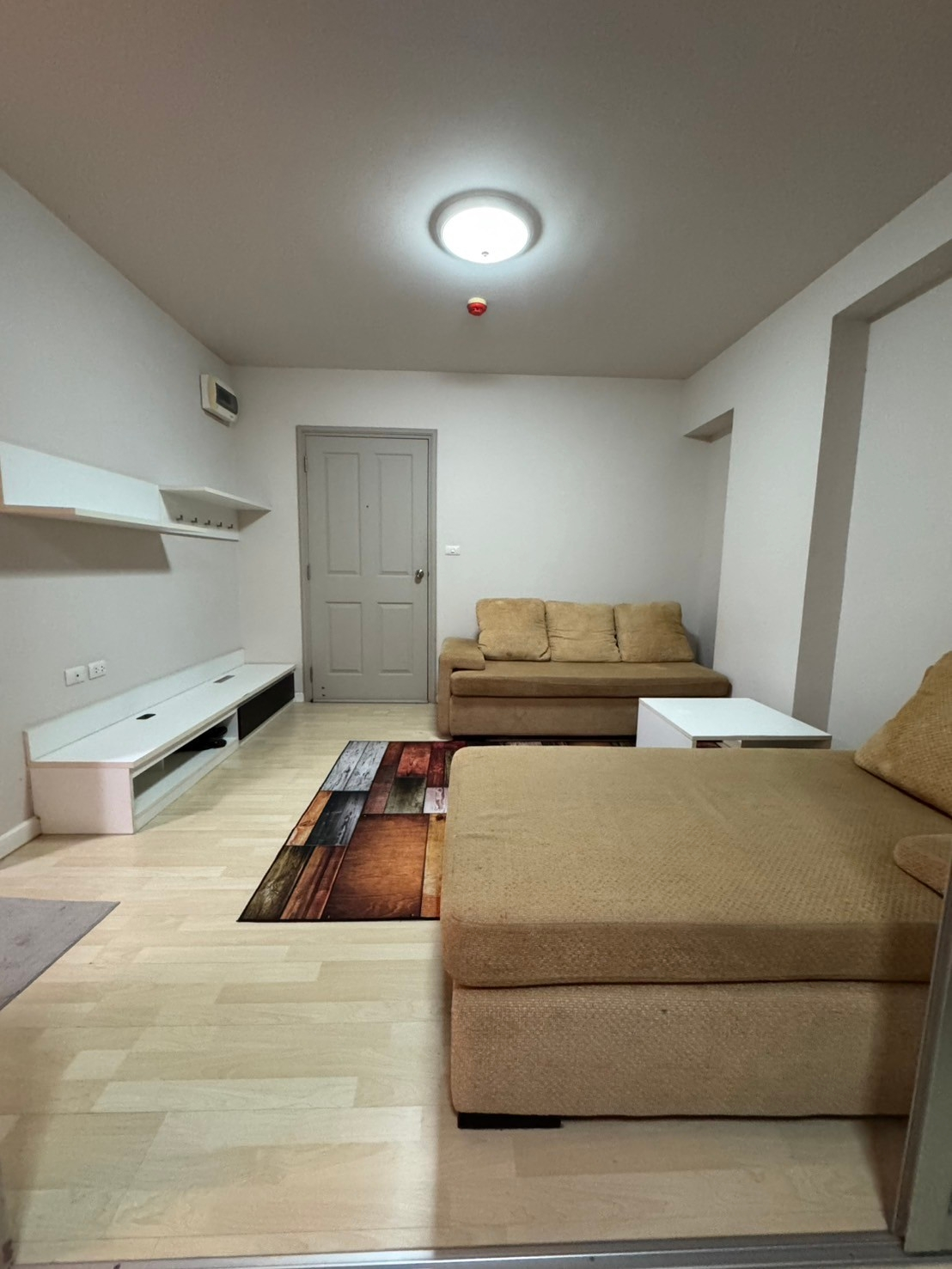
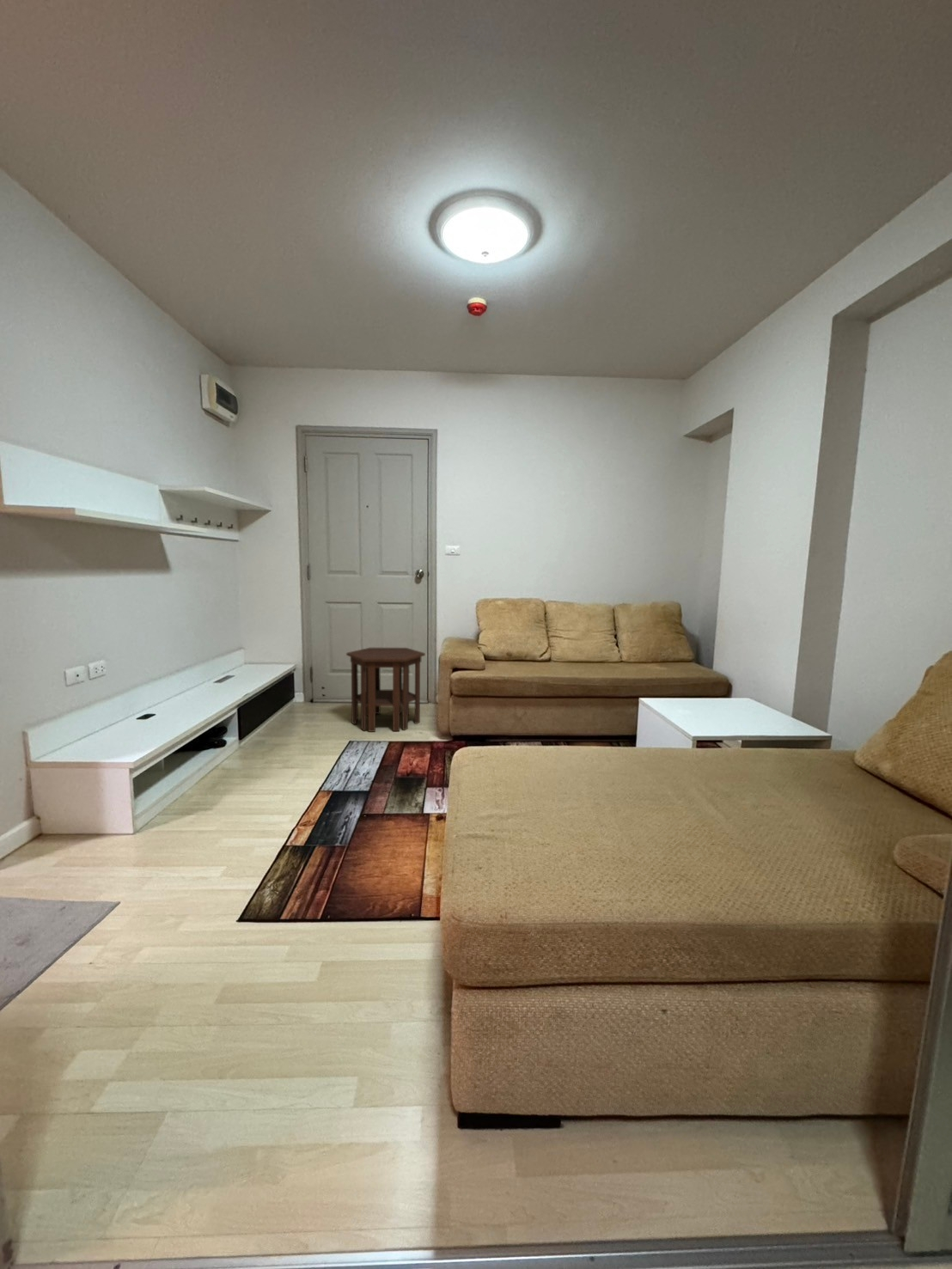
+ side table [345,647,426,733]
